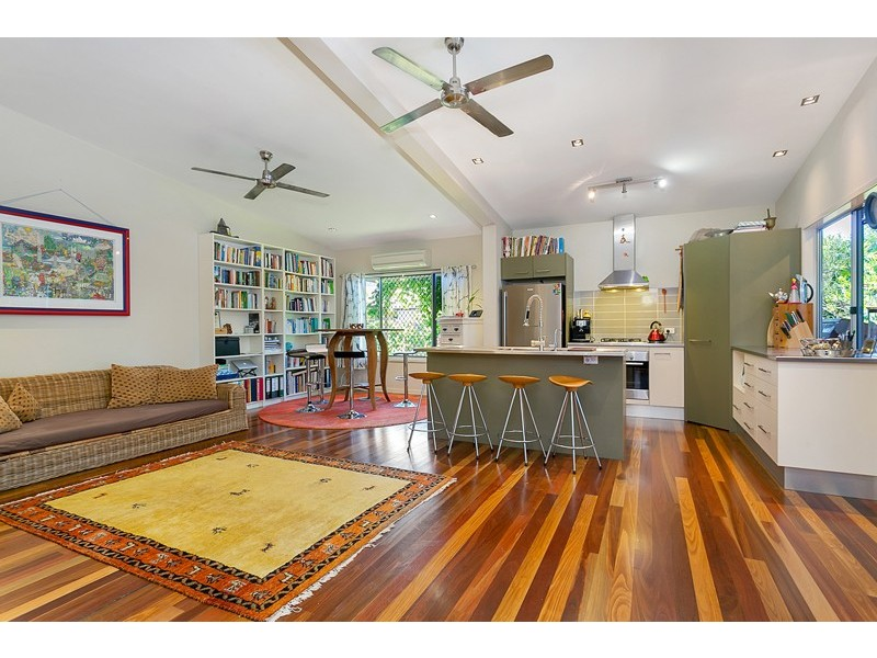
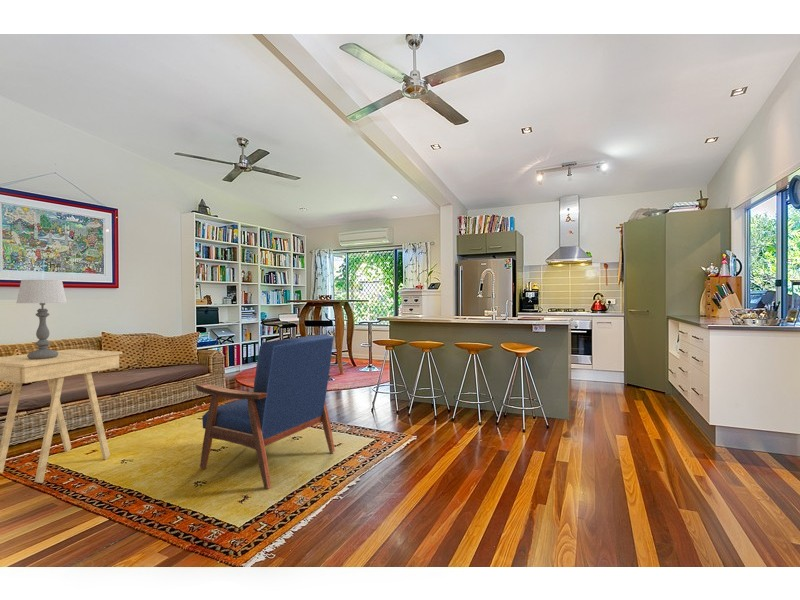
+ armchair [194,333,336,490]
+ side table [0,348,123,484]
+ table lamp [16,279,68,359]
